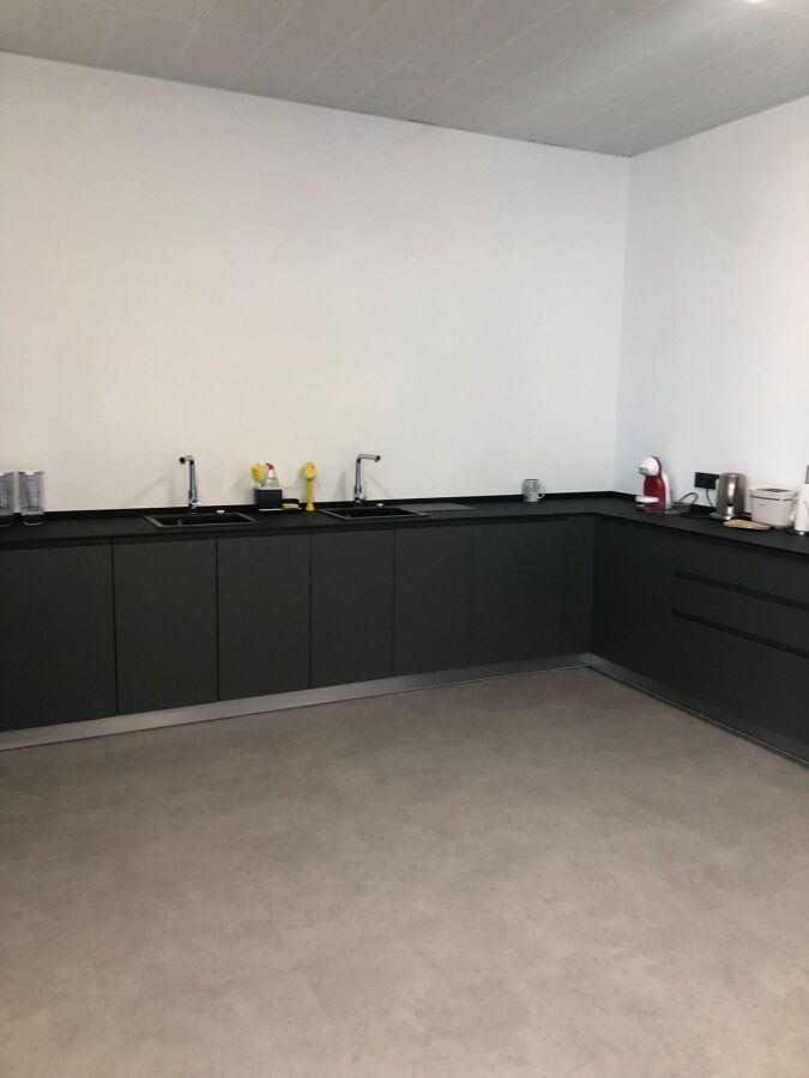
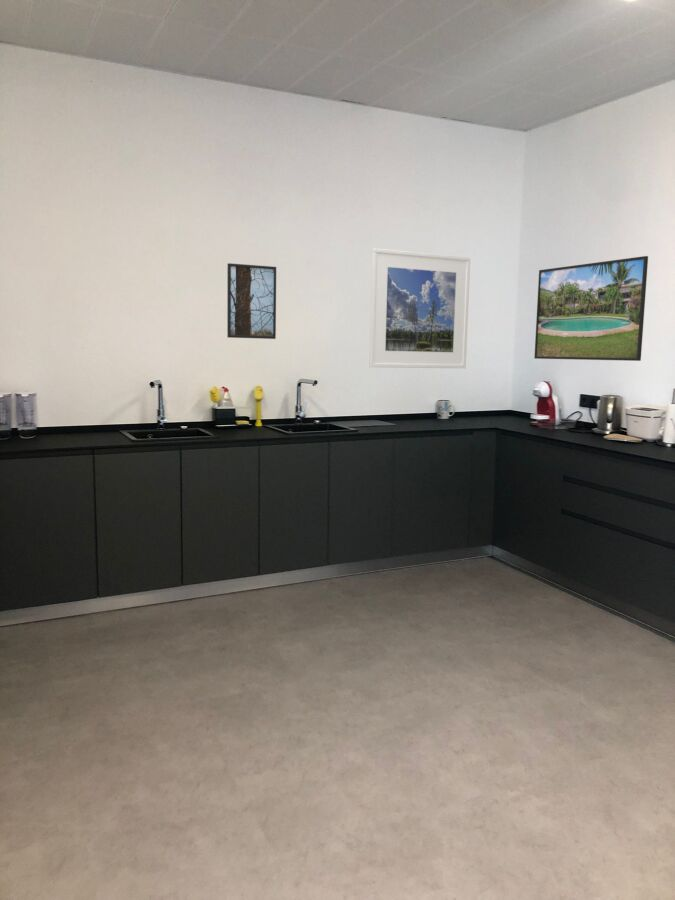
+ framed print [368,247,471,369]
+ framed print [226,262,277,340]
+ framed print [533,255,649,362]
